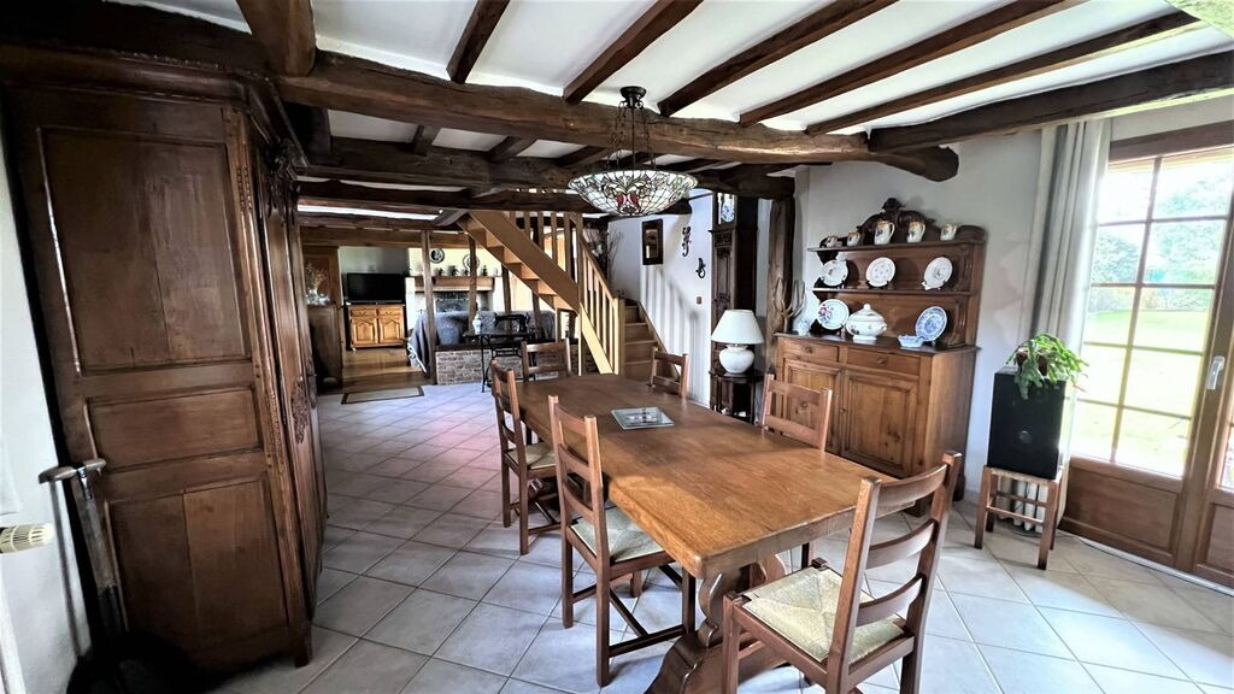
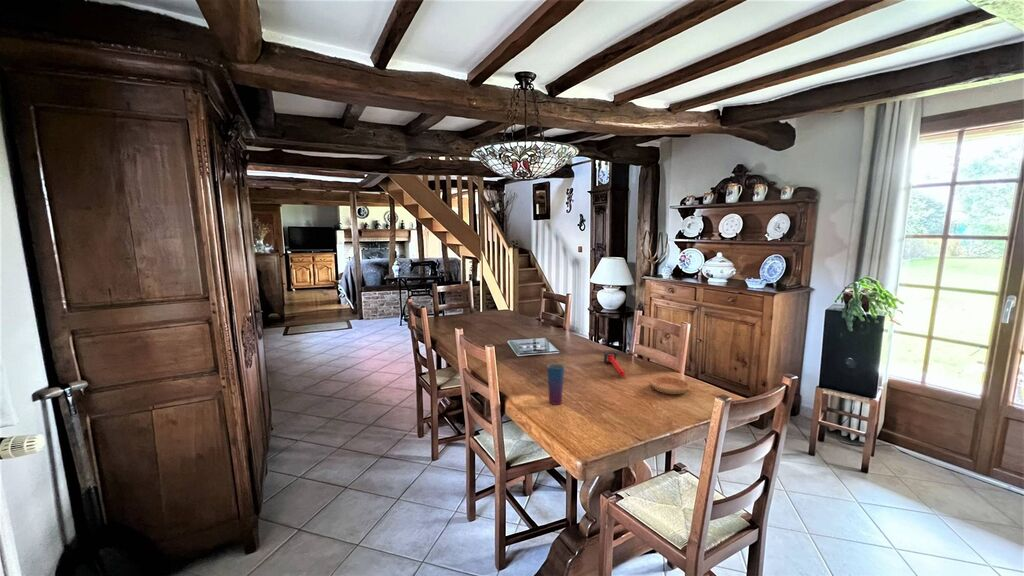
+ cup [546,363,565,406]
+ candle [602,349,626,378]
+ saucer [649,376,691,395]
